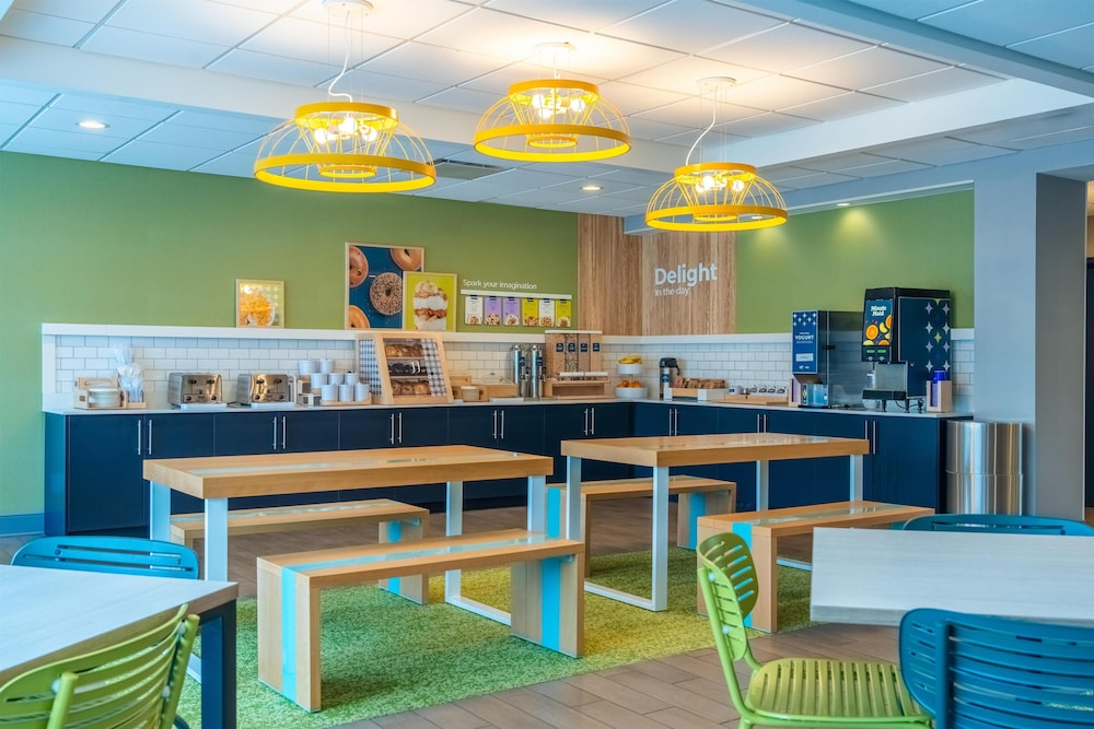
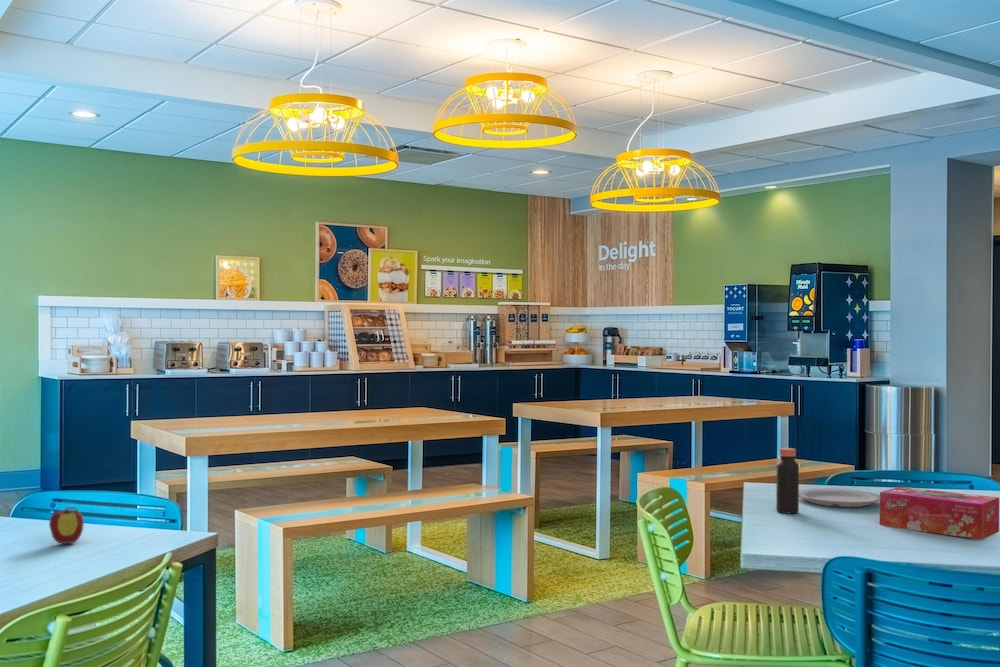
+ bottle [775,447,800,514]
+ tissue box [879,486,1000,540]
+ apple [48,505,85,545]
+ plate [799,487,880,508]
